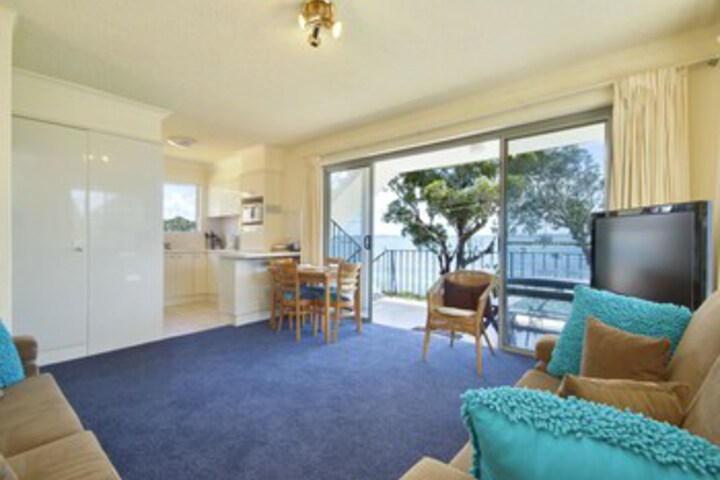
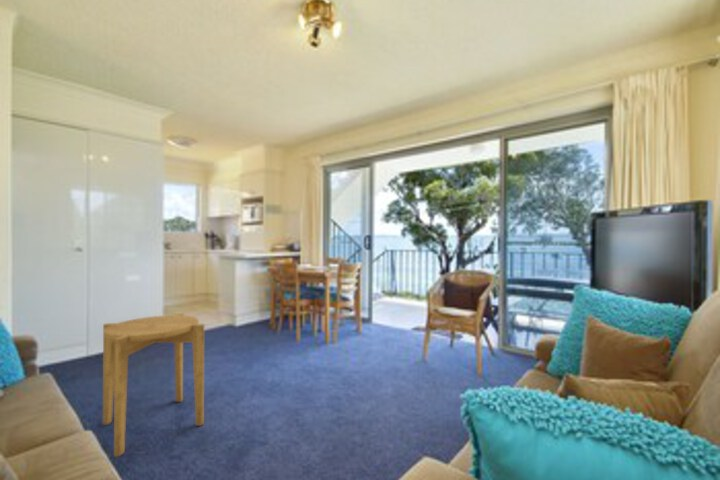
+ side table [102,312,205,458]
